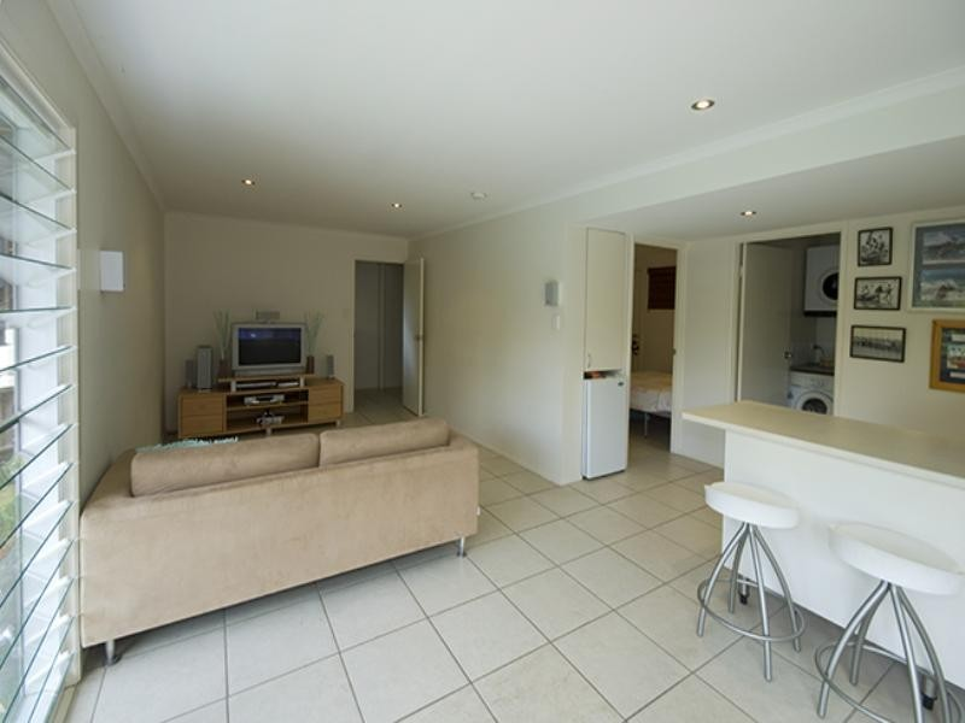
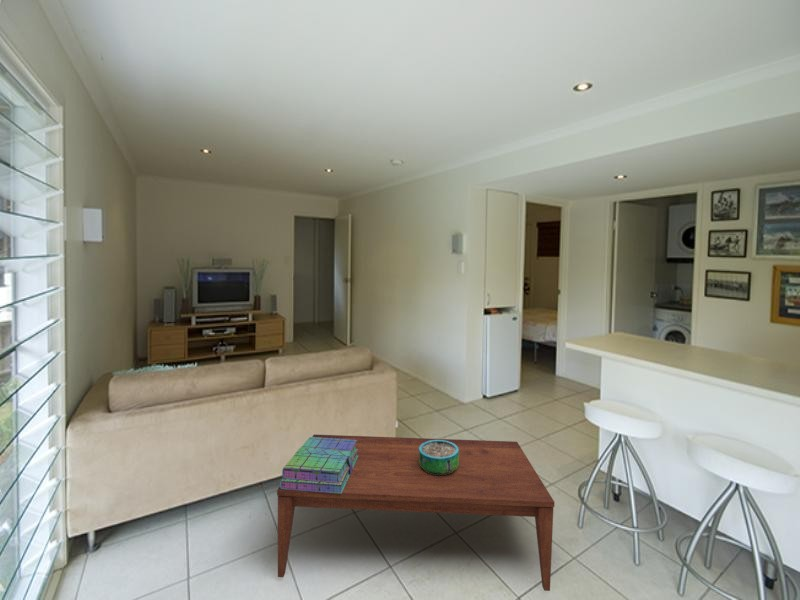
+ stack of books [279,436,359,494]
+ decorative bowl [419,440,459,475]
+ coffee table [276,434,556,592]
